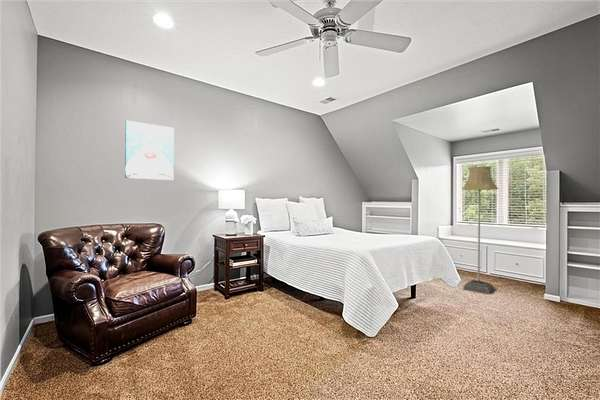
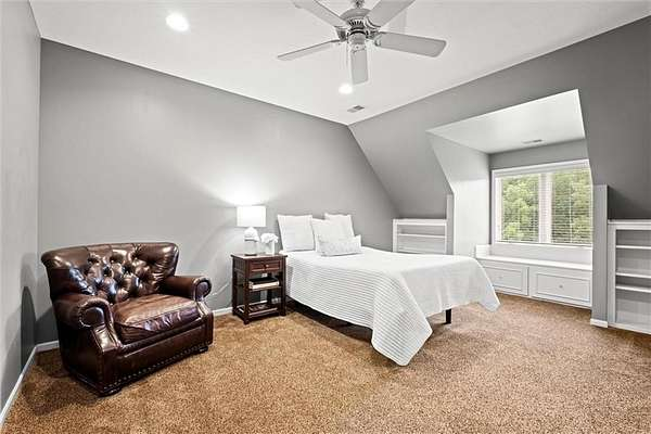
- floor lamp [461,166,499,295]
- wall art [124,120,175,181]
